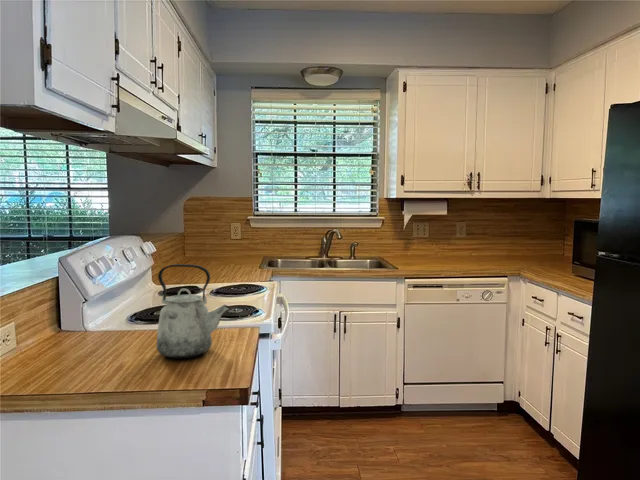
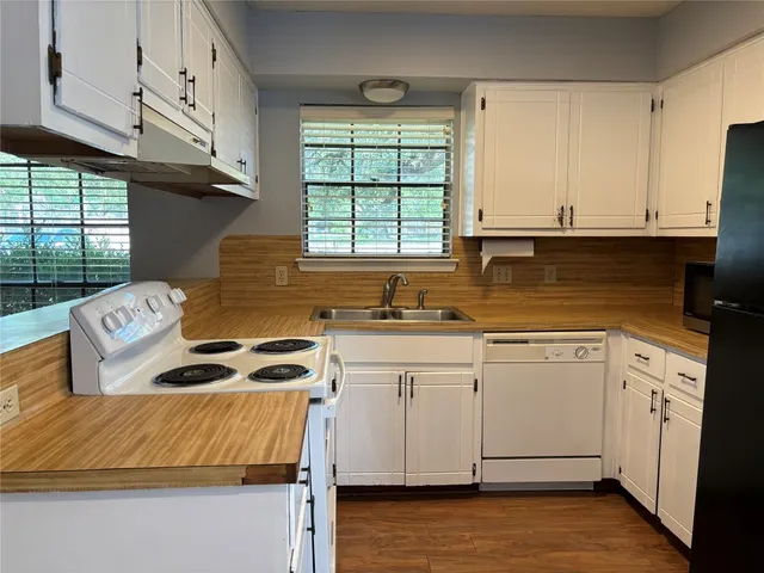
- kettle [155,263,232,359]
